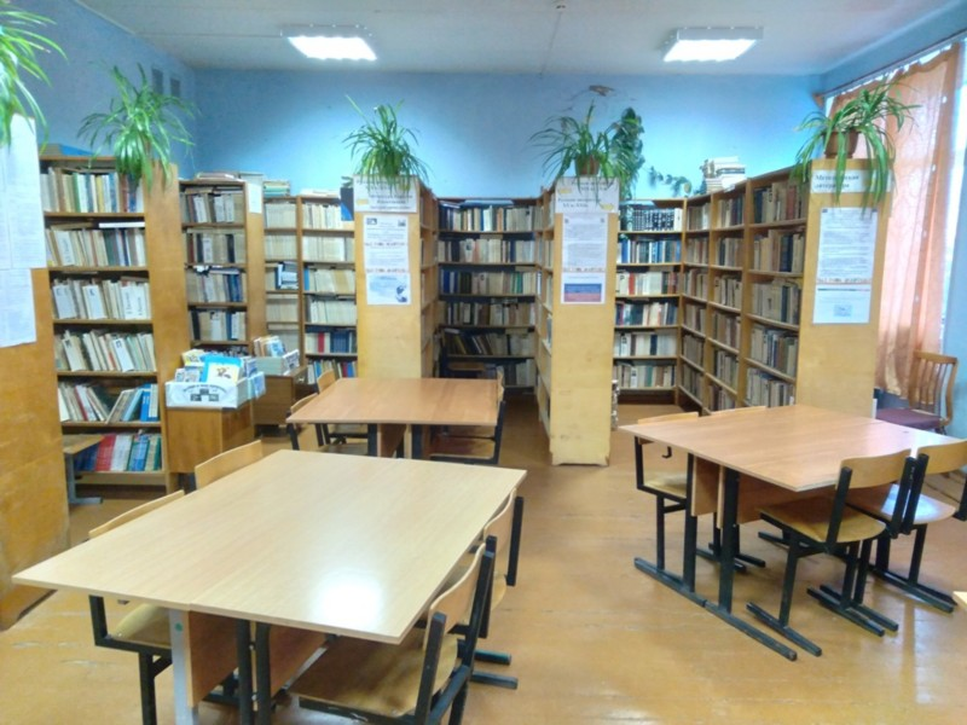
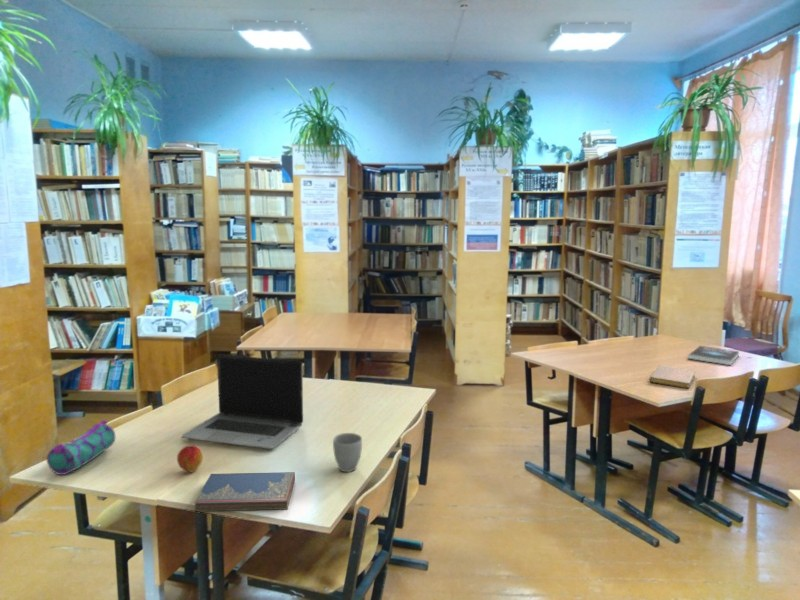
+ notebook [649,365,696,389]
+ laptop computer [181,354,304,450]
+ book [687,345,740,366]
+ peach [176,444,204,473]
+ hardcover book [193,471,296,513]
+ pencil case [45,419,116,476]
+ mug [332,432,363,473]
